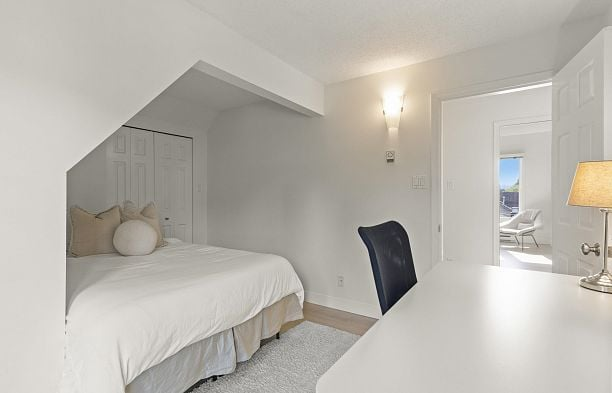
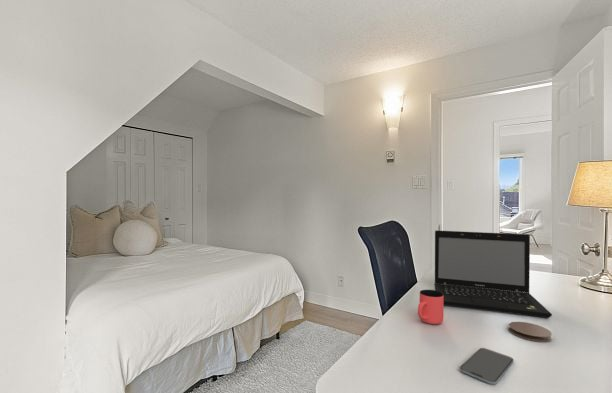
+ cup [417,289,444,325]
+ coaster [508,321,553,343]
+ smartphone [459,347,515,385]
+ laptop [433,229,553,319]
